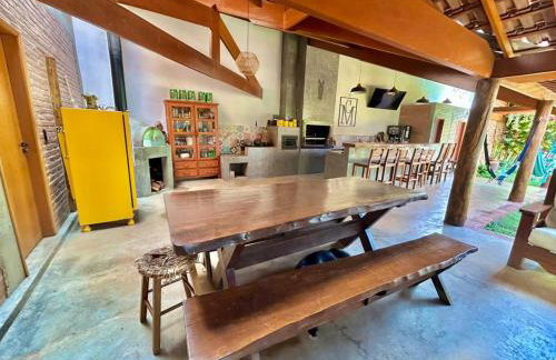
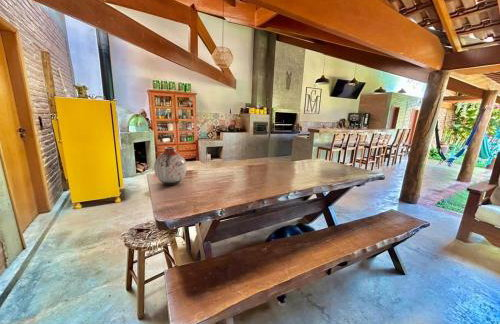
+ vase [153,146,188,186]
